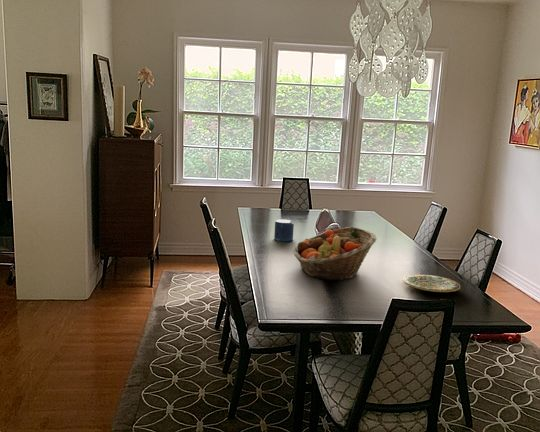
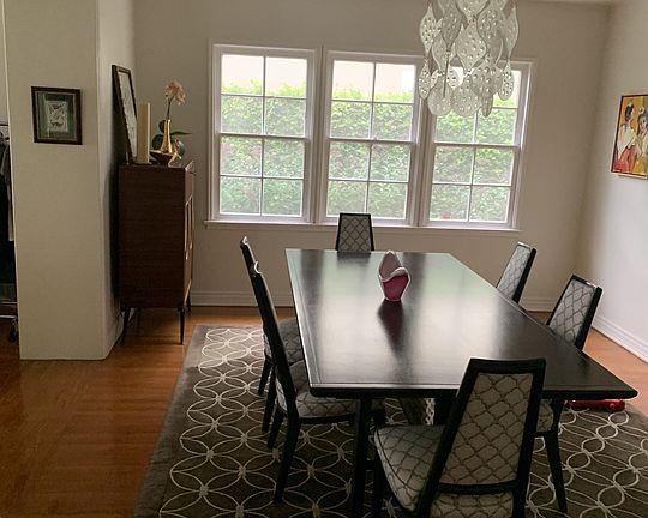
- fruit basket [293,226,377,282]
- plate [401,274,461,293]
- candle [273,219,295,242]
